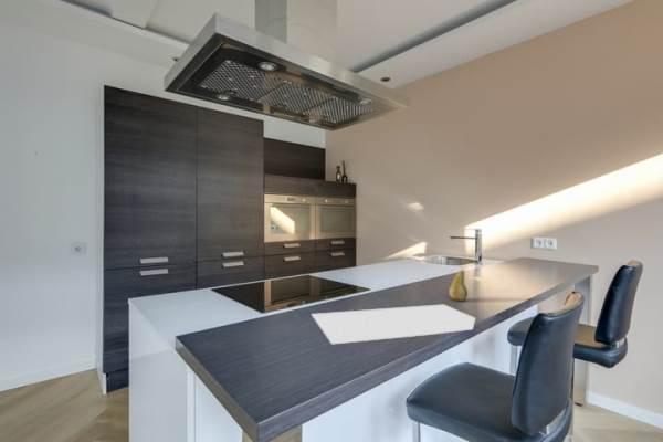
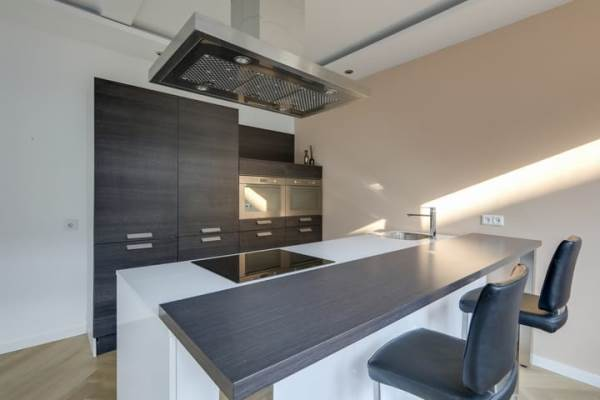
- cutting board [311,304,476,345]
- fruit [448,269,469,302]
